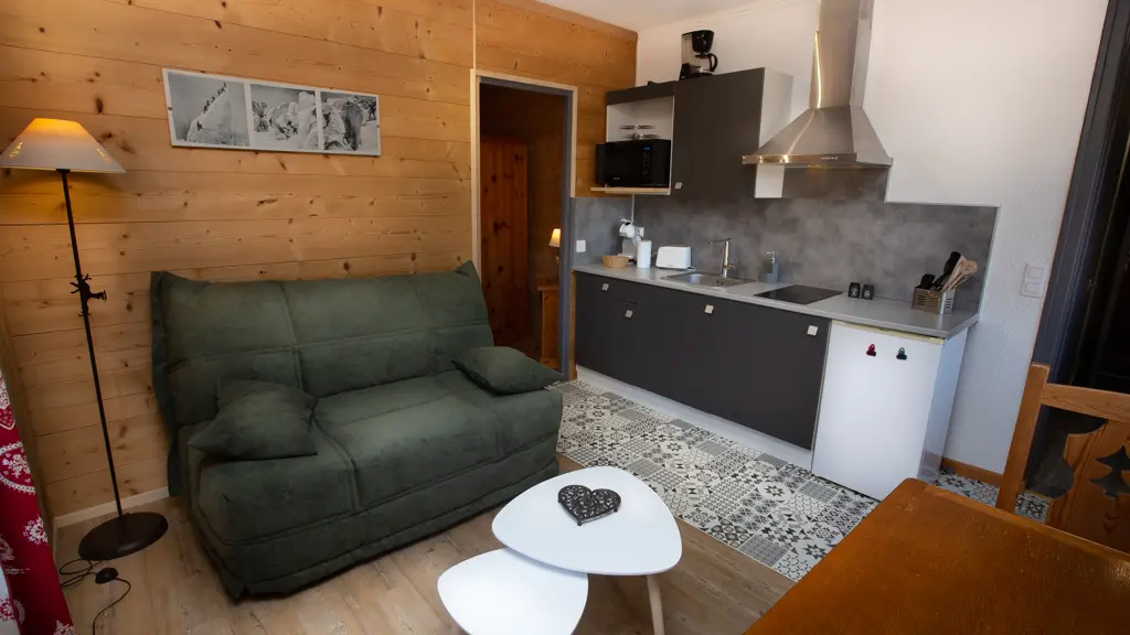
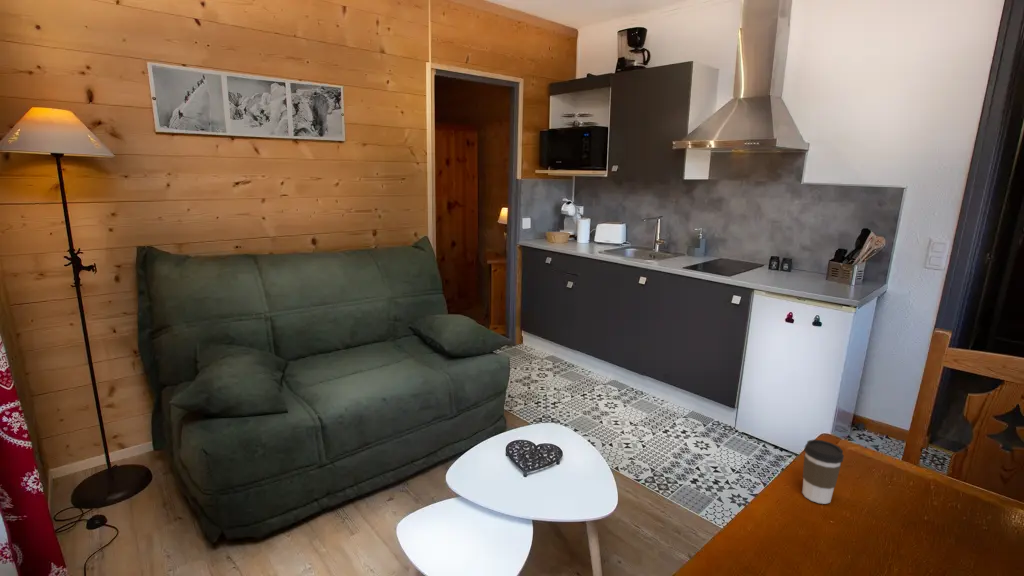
+ coffee cup [801,439,845,505]
